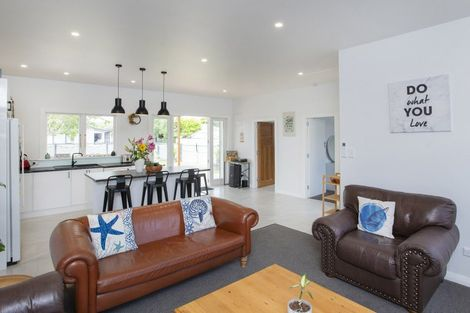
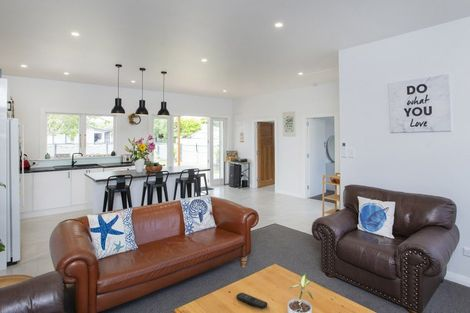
+ remote control [236,292,268,310]
